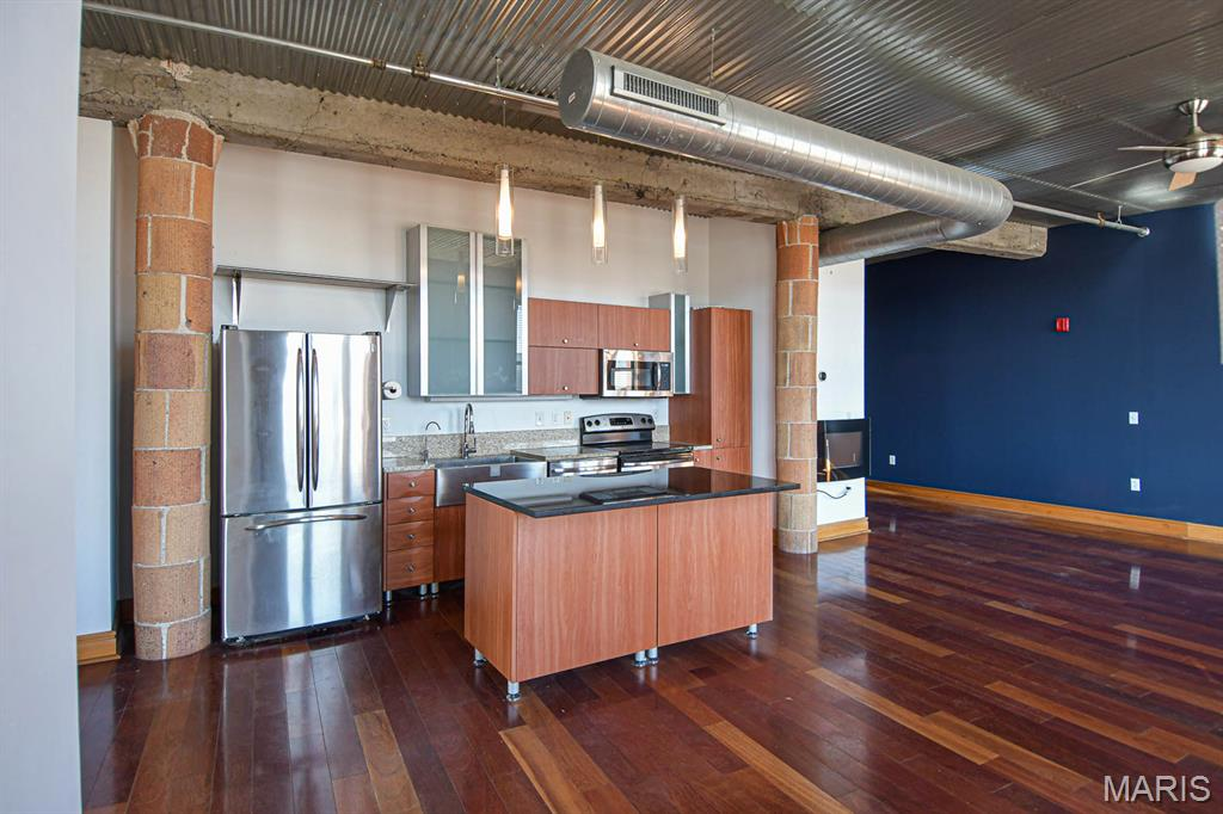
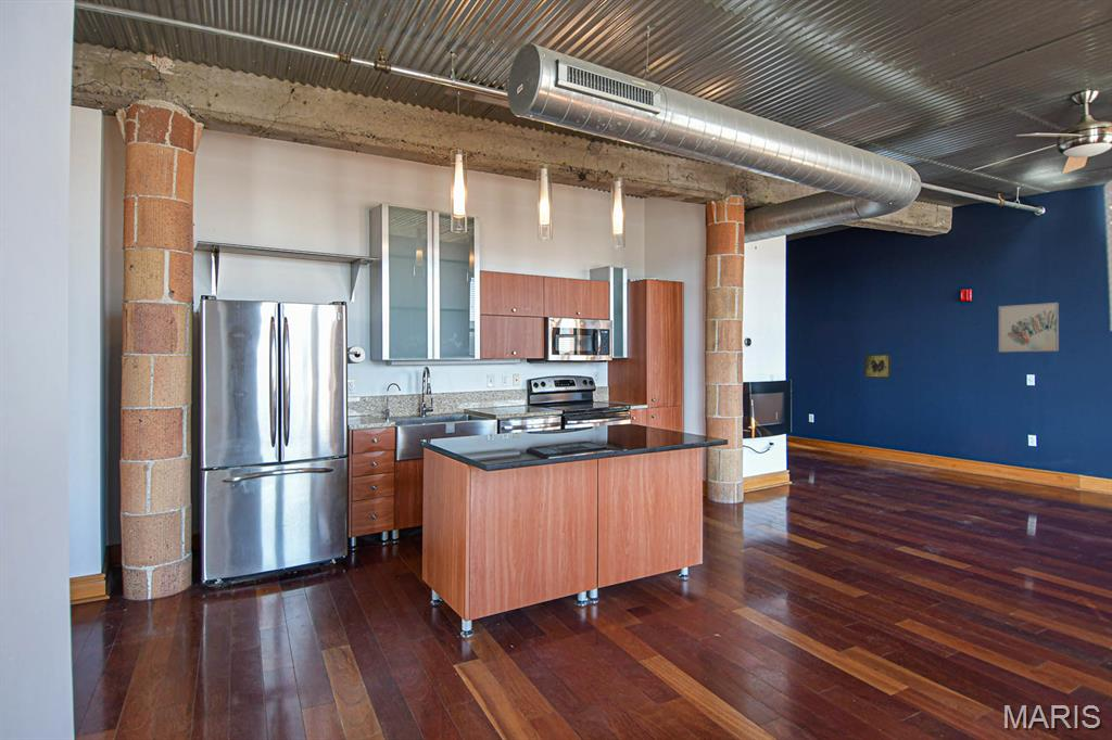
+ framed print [863,353,892,379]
+ wall art [998,302,1060,353]
